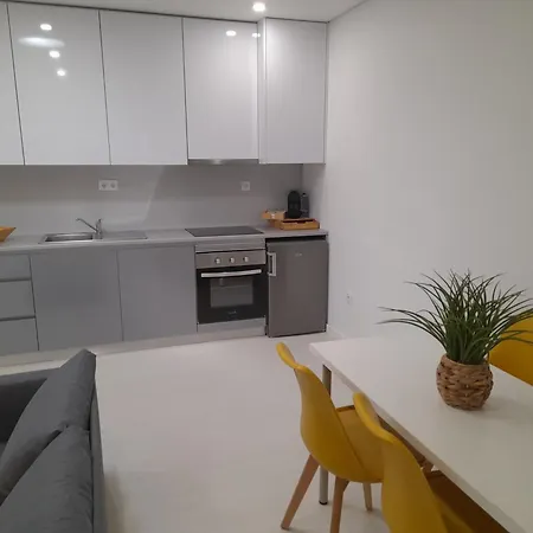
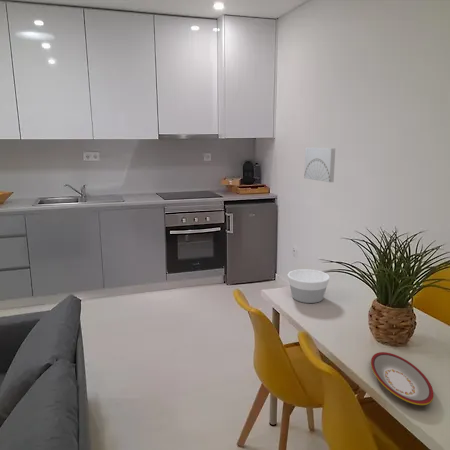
+ plate [370,351,435,406]
+ wall art [303,147,336,183]
+ bowl [287,268,331,304]
